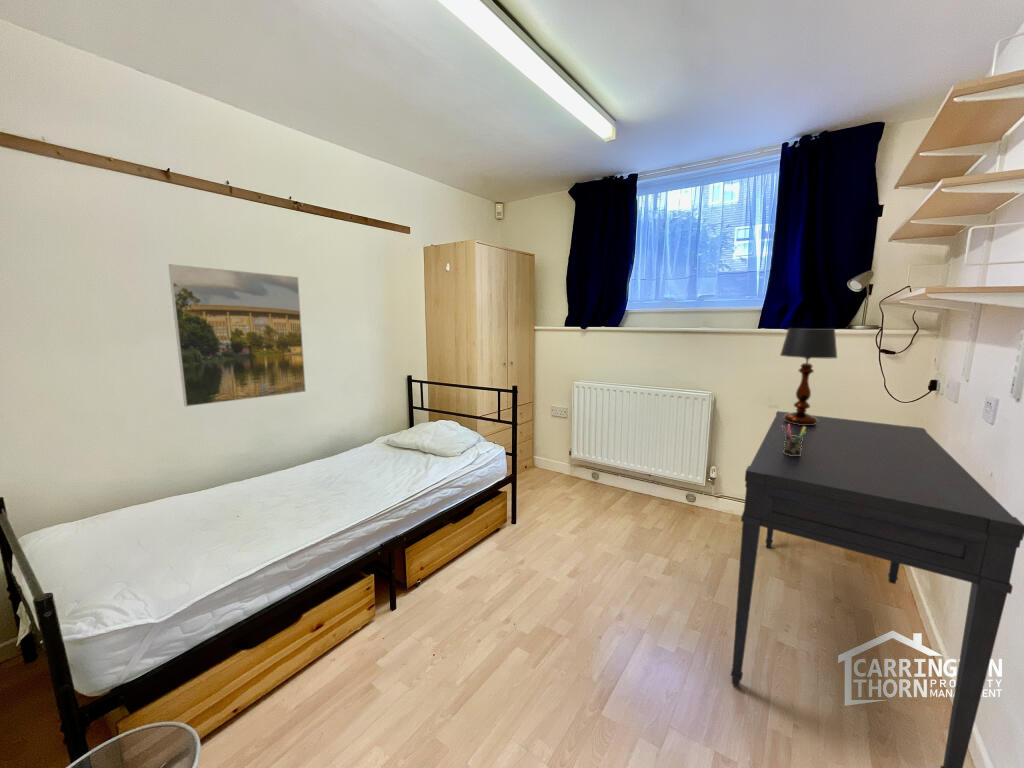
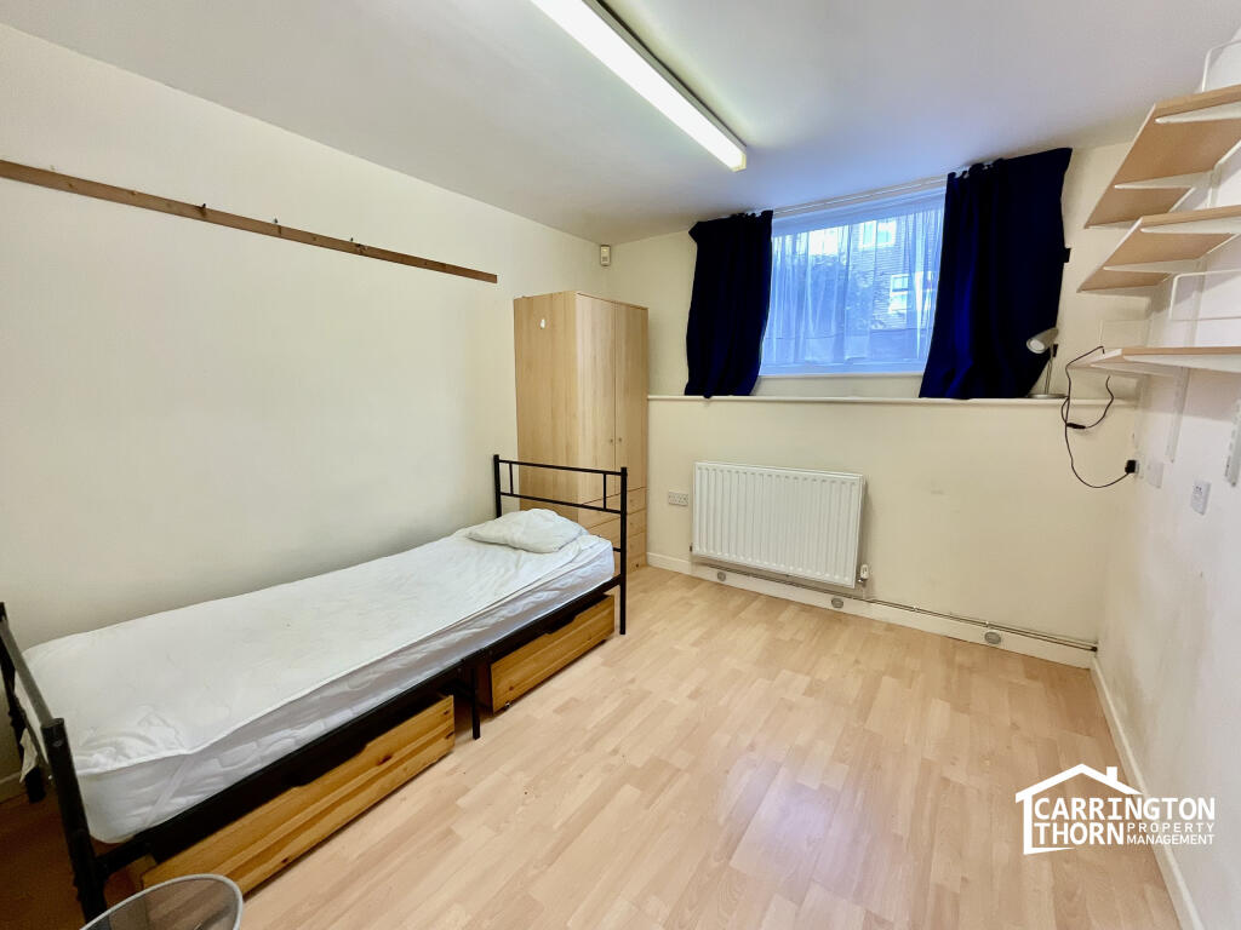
- table lamp [779,327,839,425]
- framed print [167,263,307,408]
- desk [730,410,1024,768]
- pen holder [781,424,806,456]
